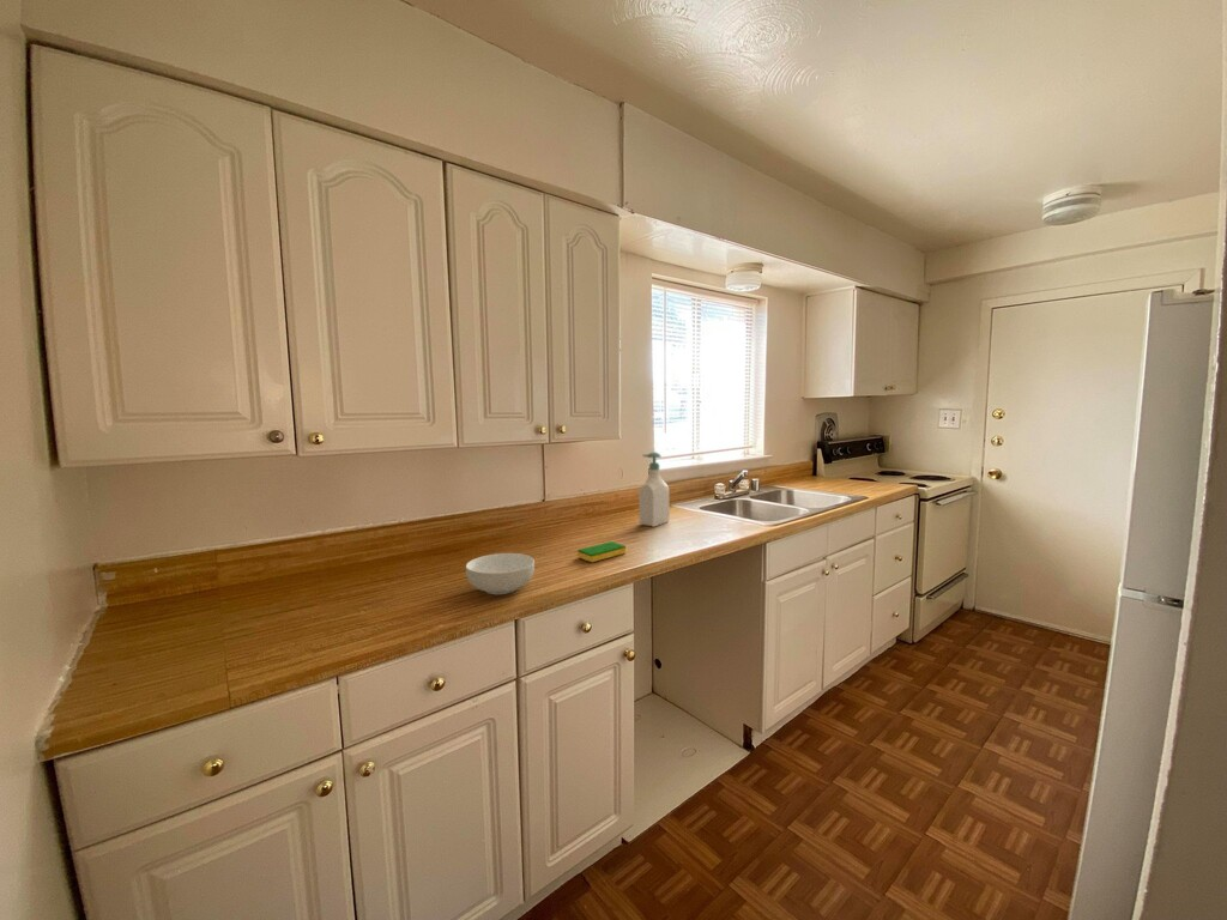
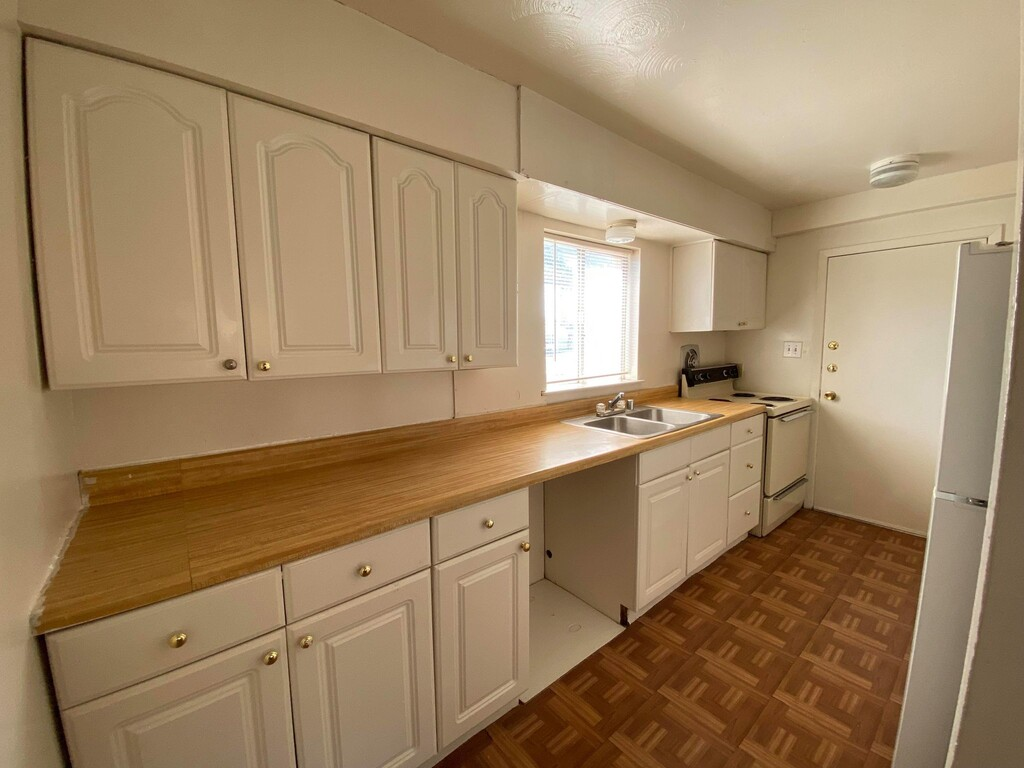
- dish sponge [576,540,627,563]
- cereal bowl [465,552,536,595]
- soap bottle [637,450,670,528]
